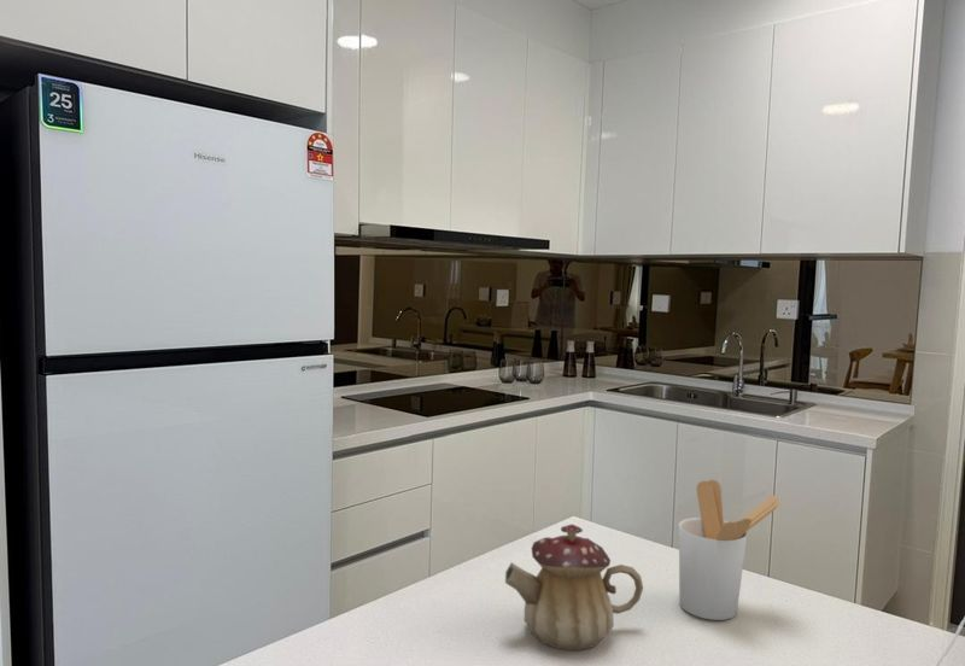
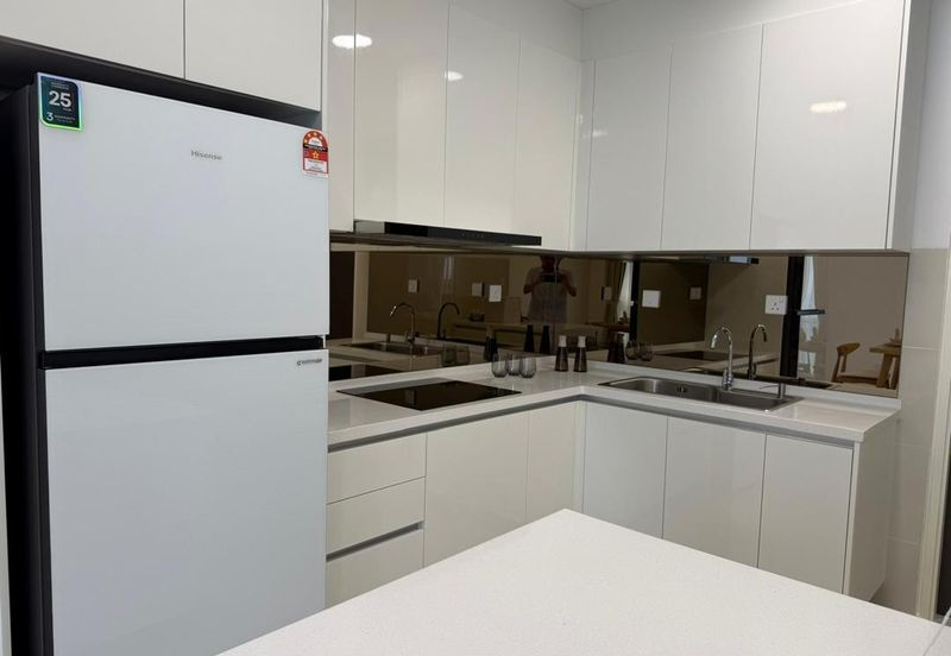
- teapot [504,522,644,652]
- utensil holder [678,479,782,621]
